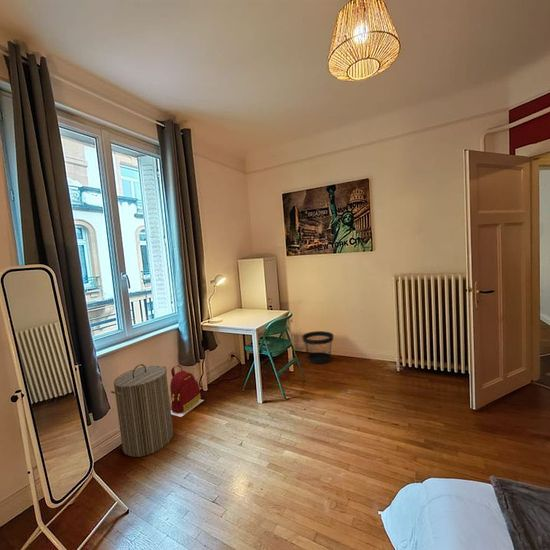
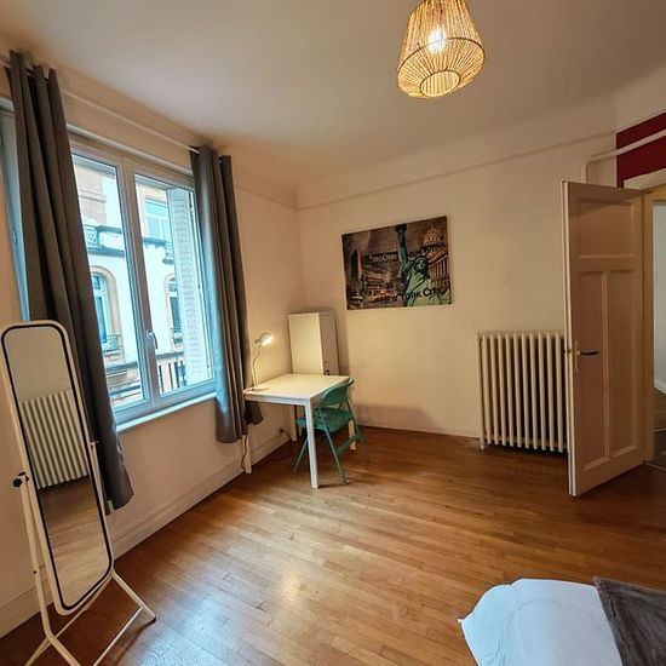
- laundry hamper [110,363,174,458]
- backpack [169,364,205,418]
- wastebasket [301,330,334,365]
